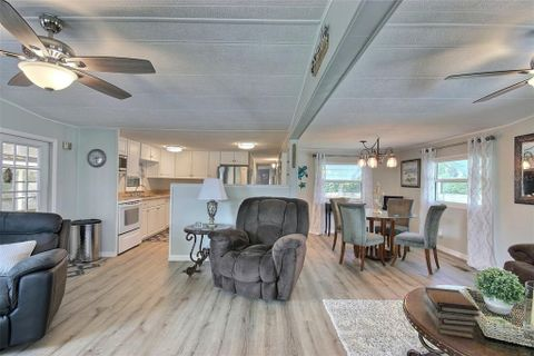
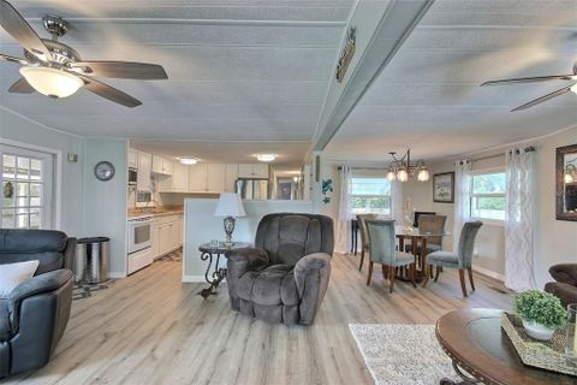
- book stack [423,286,481,339]
